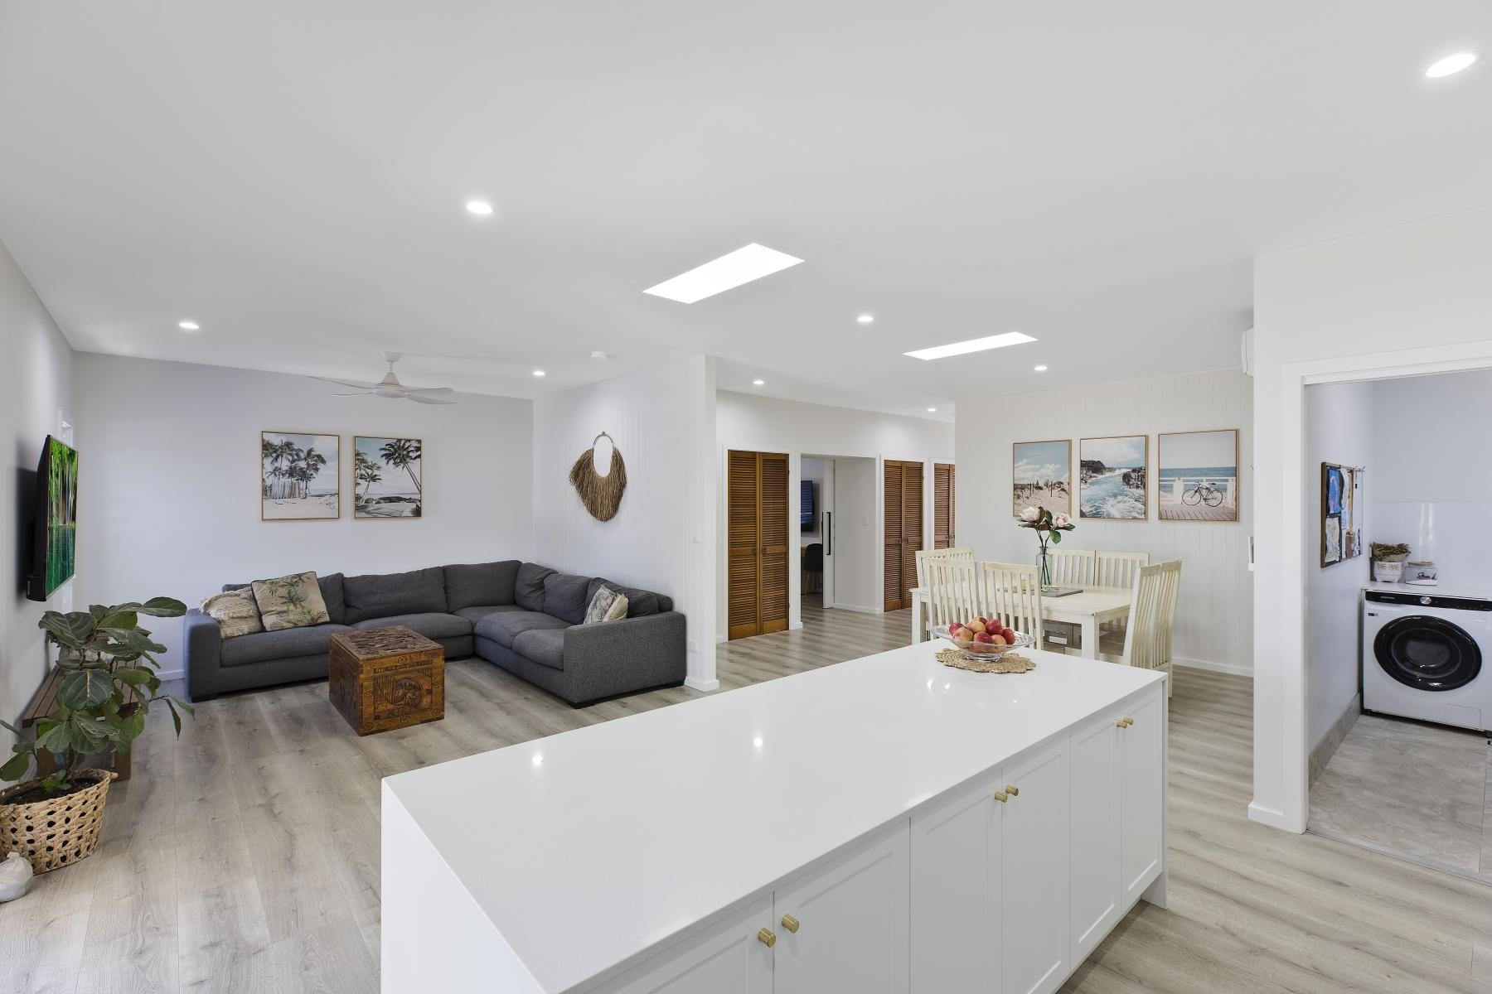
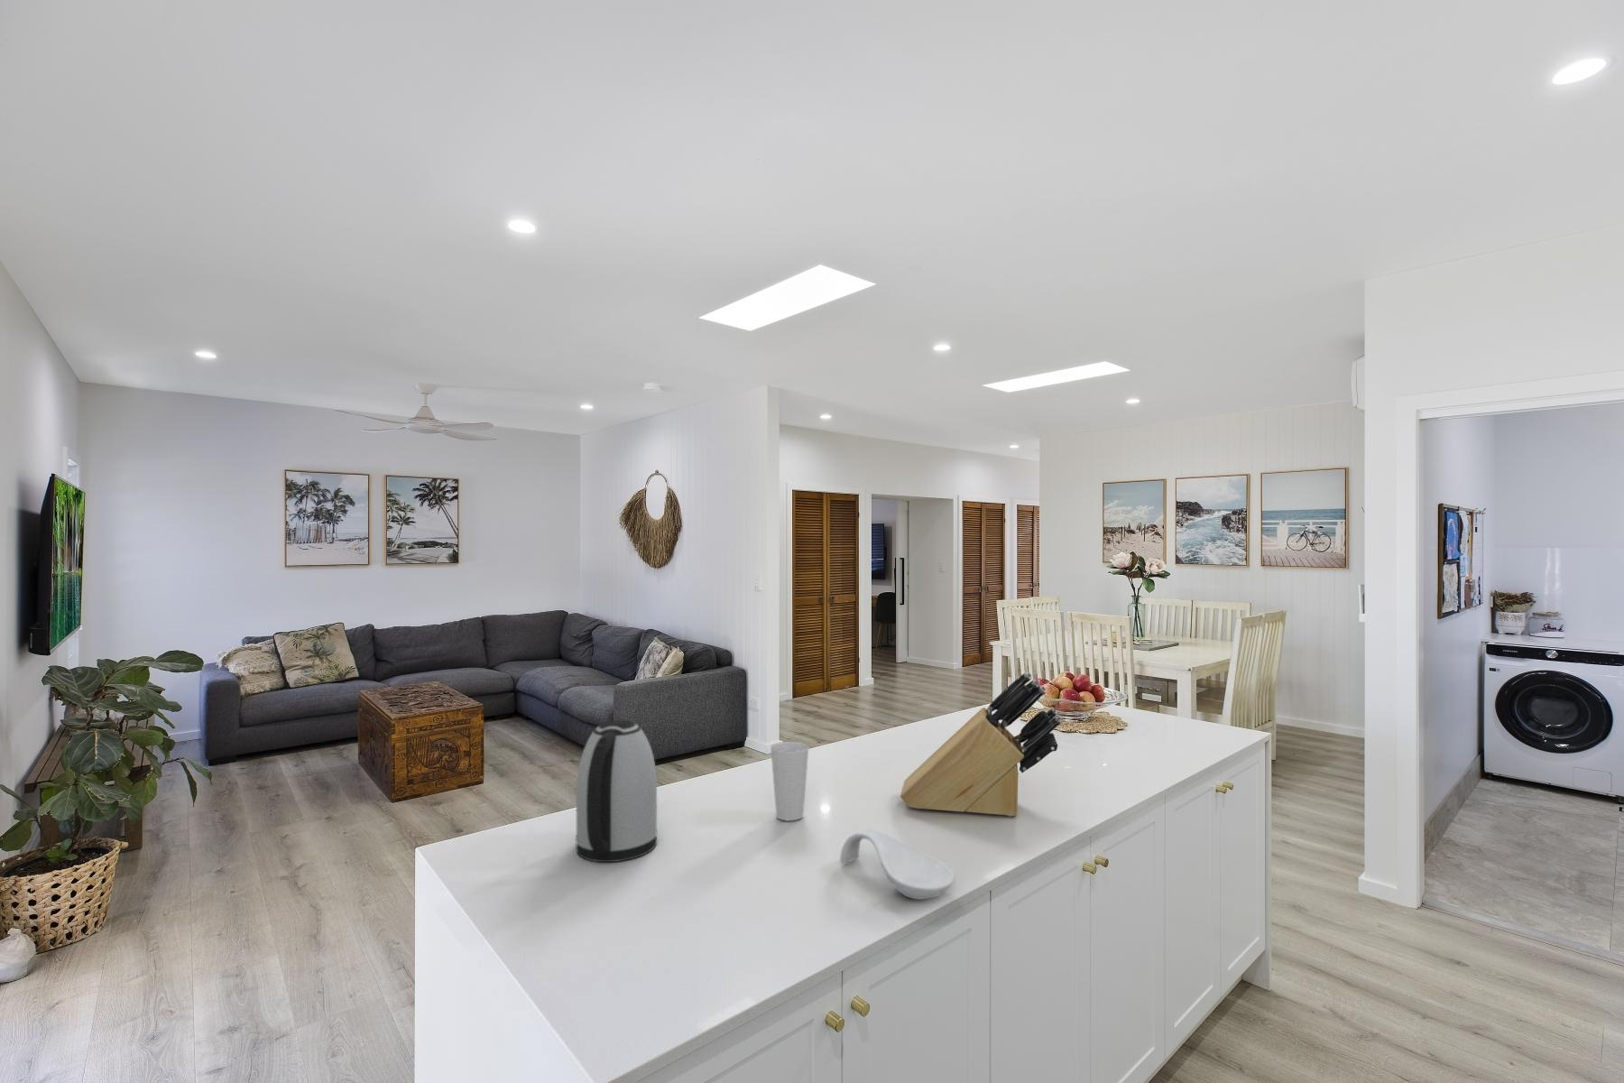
+ spoon rest [839,828,956,900]
+ knife block [899,672,1062,817]
+ cup [770,741,811,822]
+ kettle [575,719,659,863]
